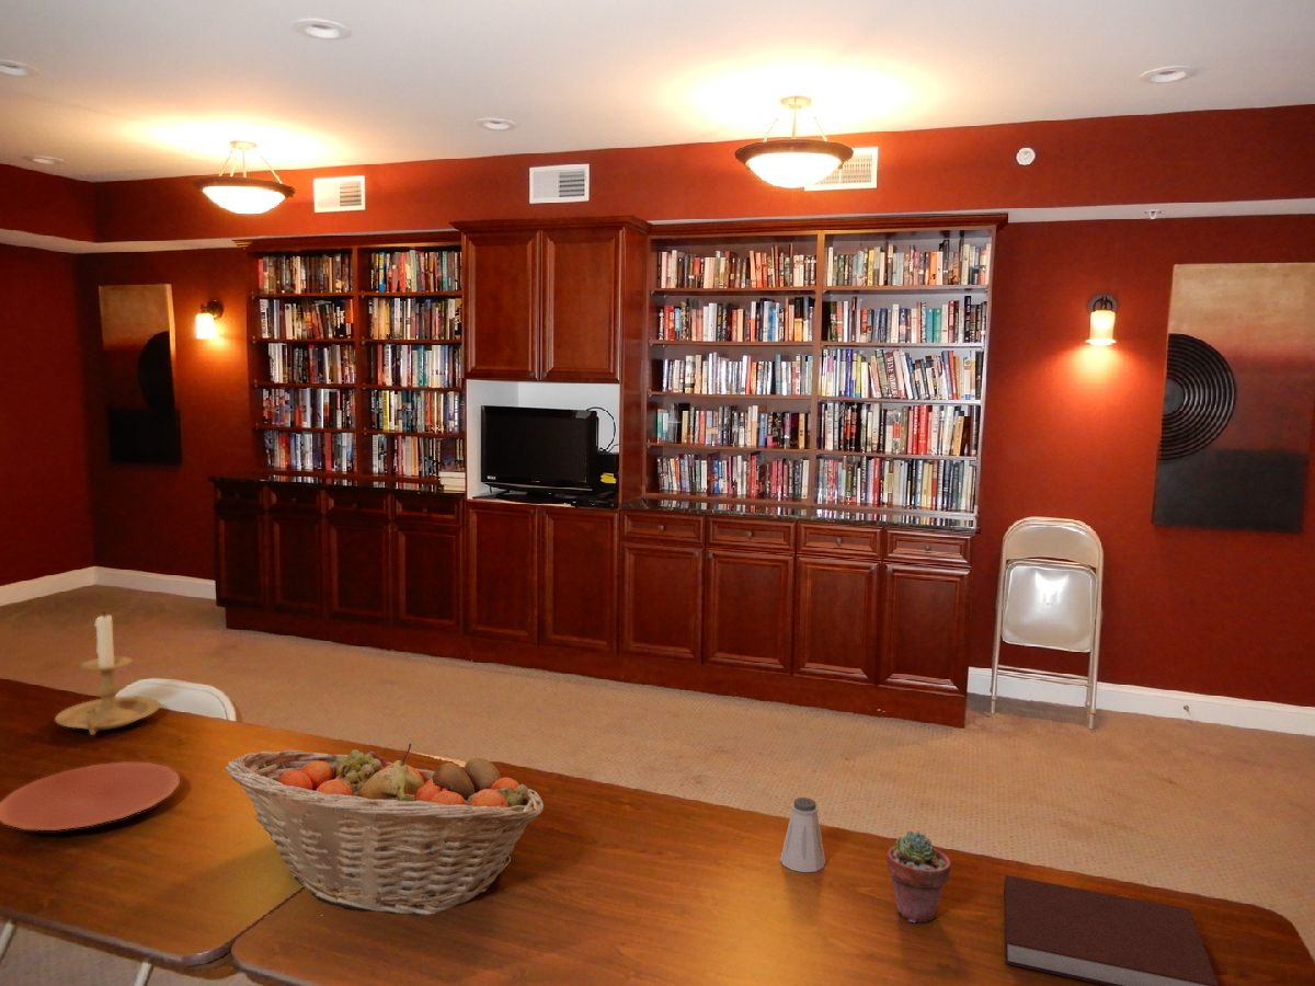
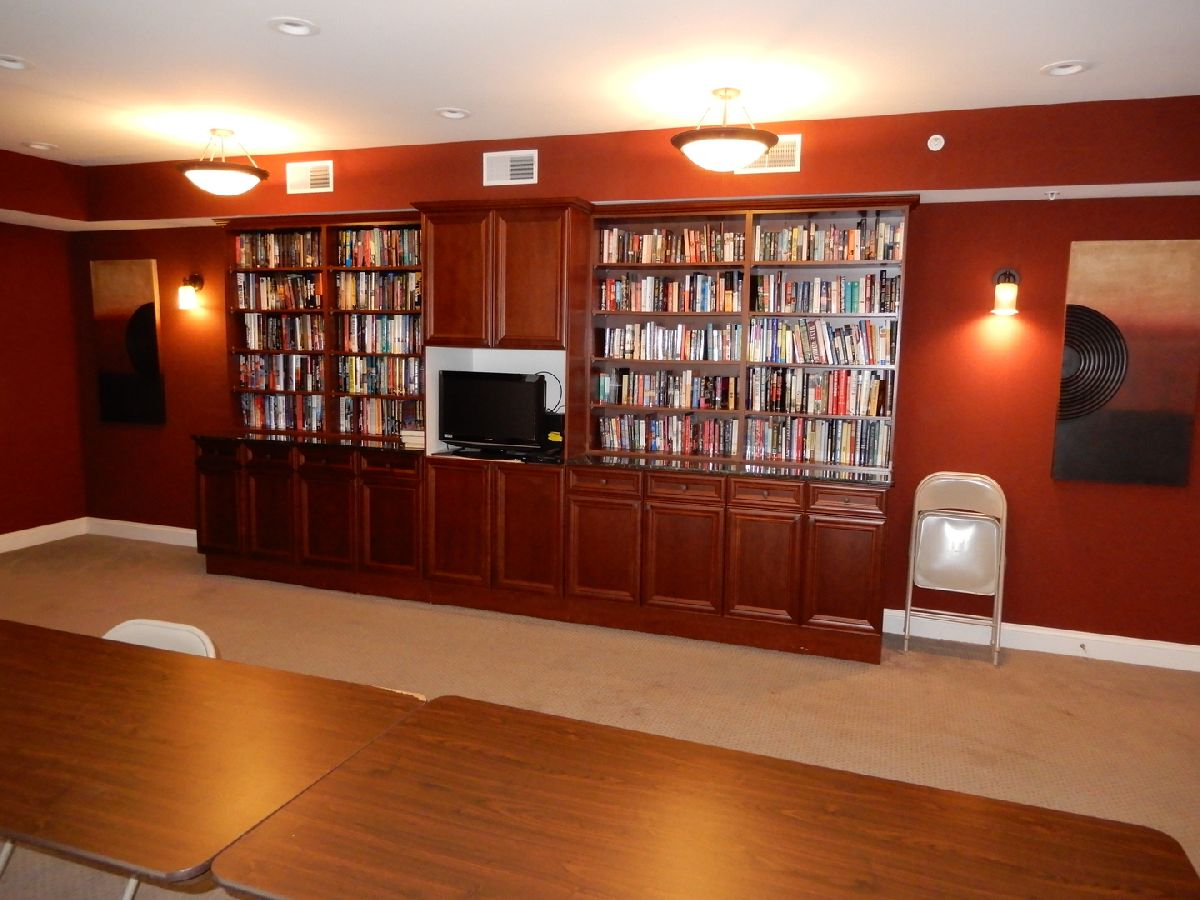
- saltshaker [779,796,826,873]
- notebook [1003,874,1220,986]
- potted succulent [885,829,951,924]
- plate [0,760,181,832]
- fruit basket [224,743,545,916]
- candle holder [54,610,161,736]
